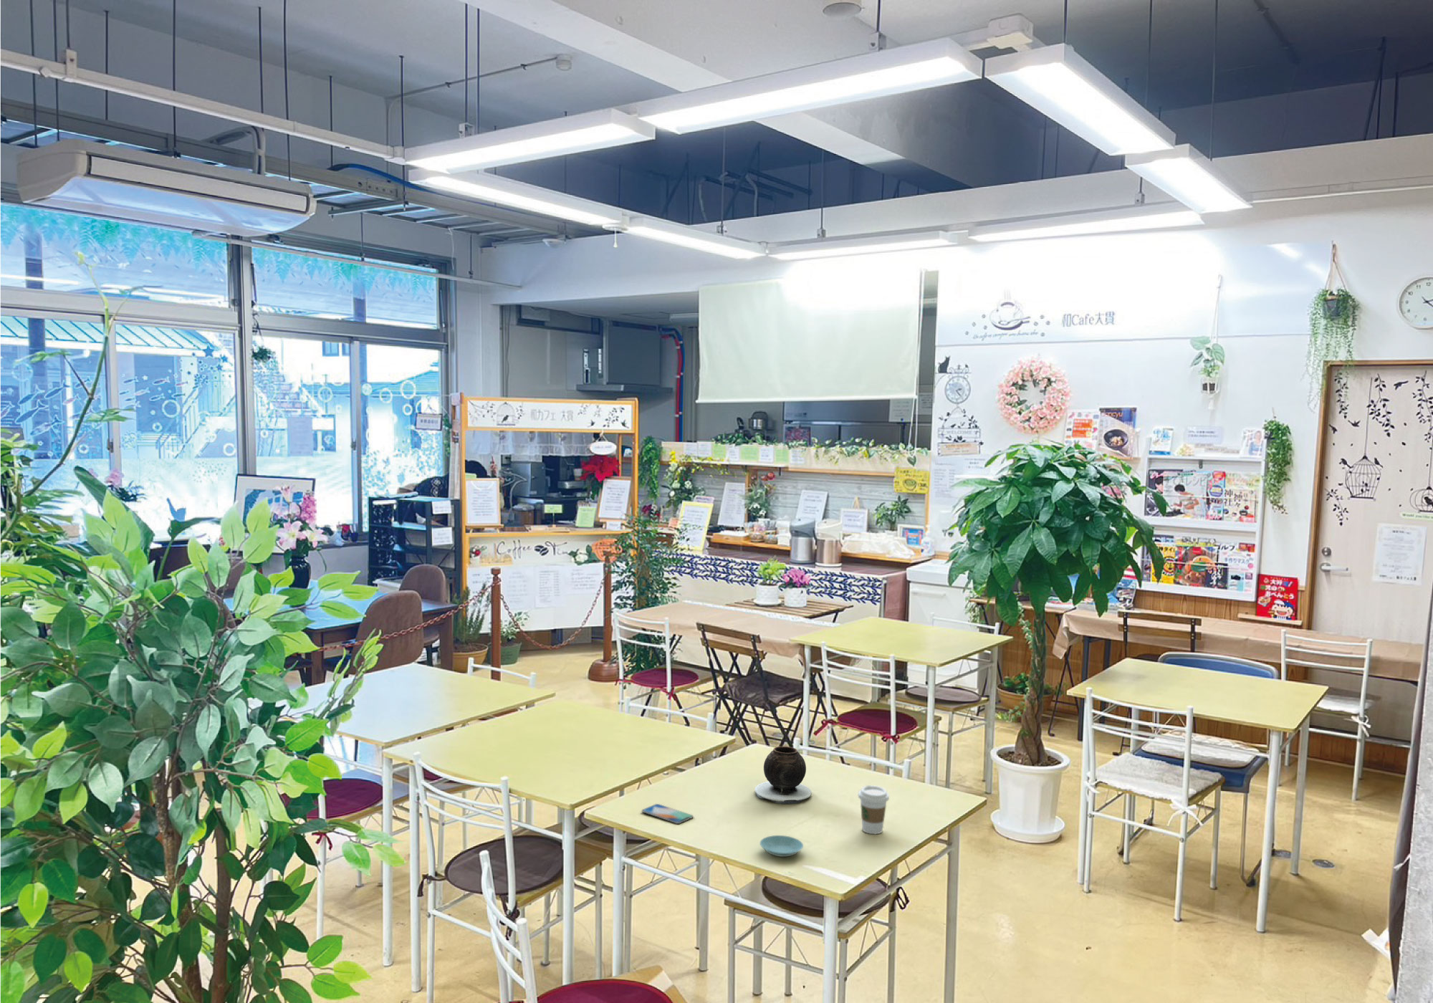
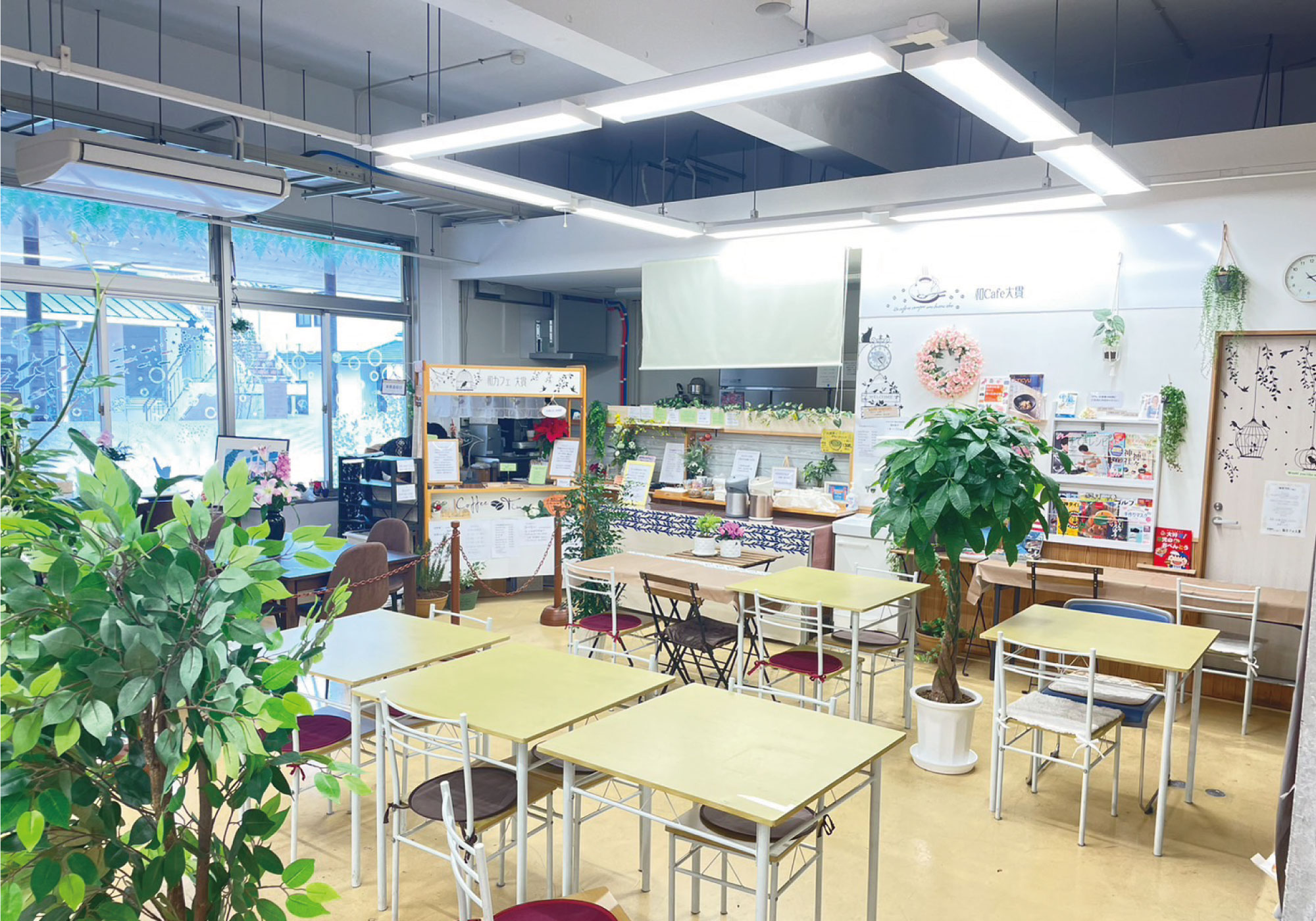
- vase [755,746,812,805]
- saucer [759,834,804,857]
- smartphone [641,803,695,824]
- coffee cup [858,784,890,834]
